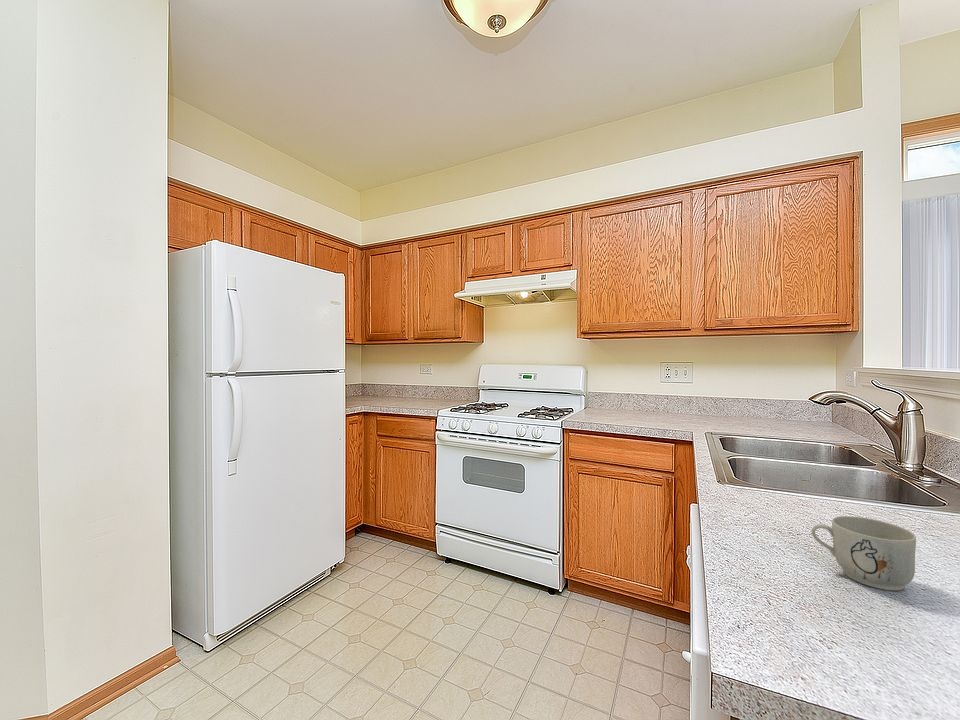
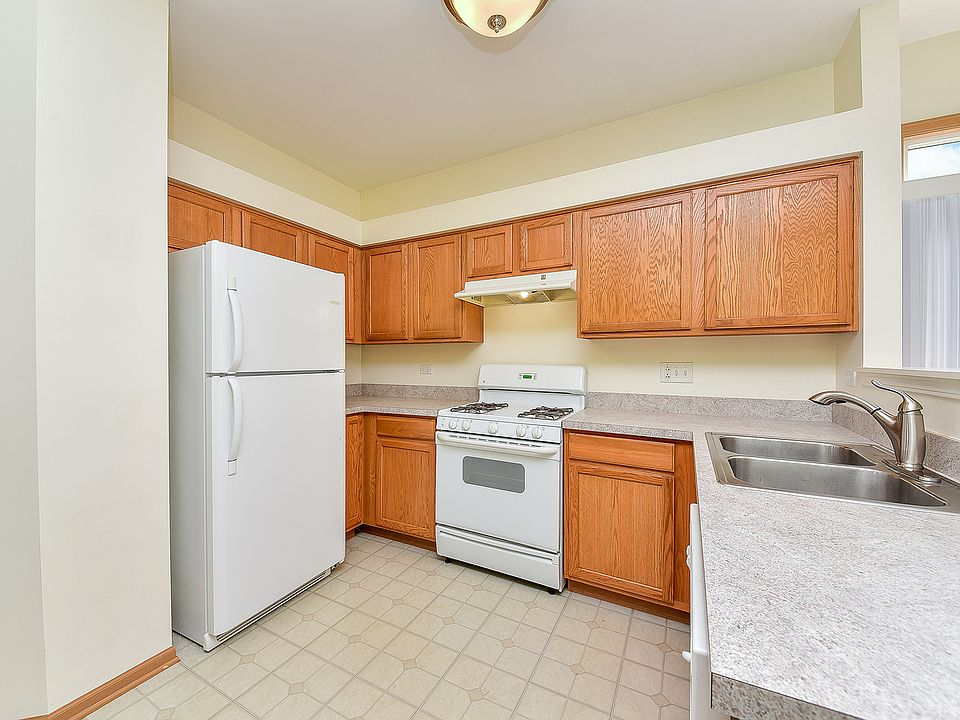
- mug [811,515,917,591]
